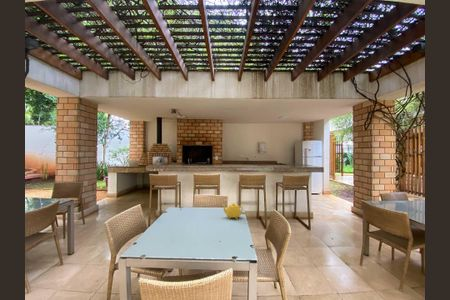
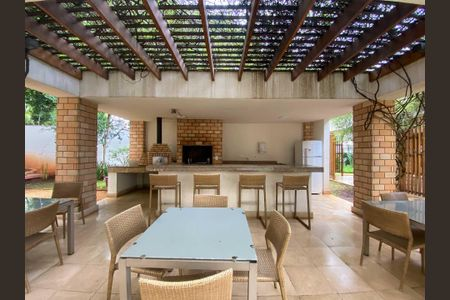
- teapot [221,202,244,220]
